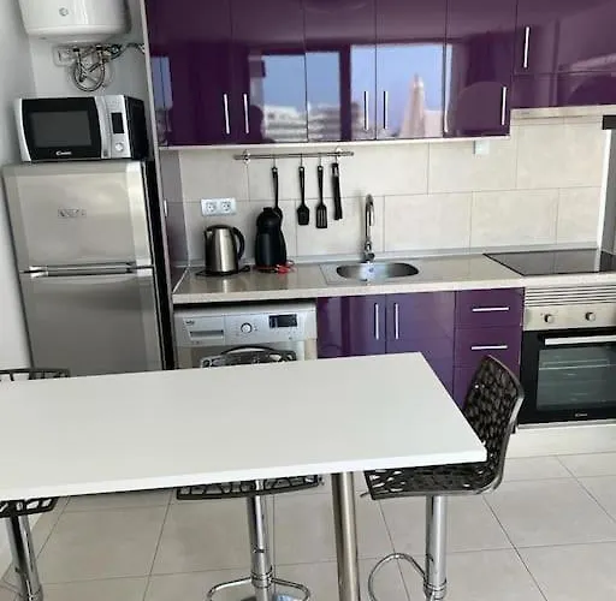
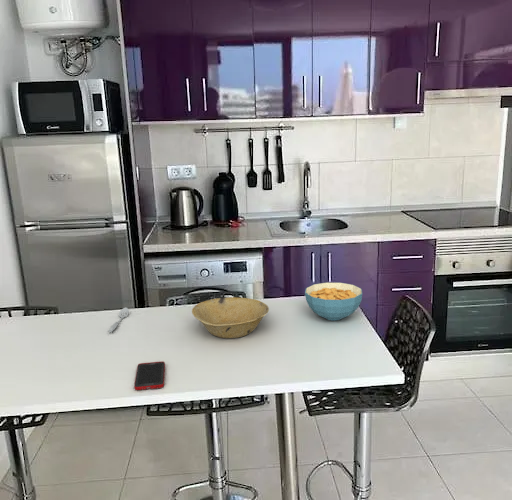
+ bowl [191,296,270,339]
+ spoon [108,307,129,333]
+ cell phone [133,360,166,391]
+ cereal bowl [304,282,363,321]
